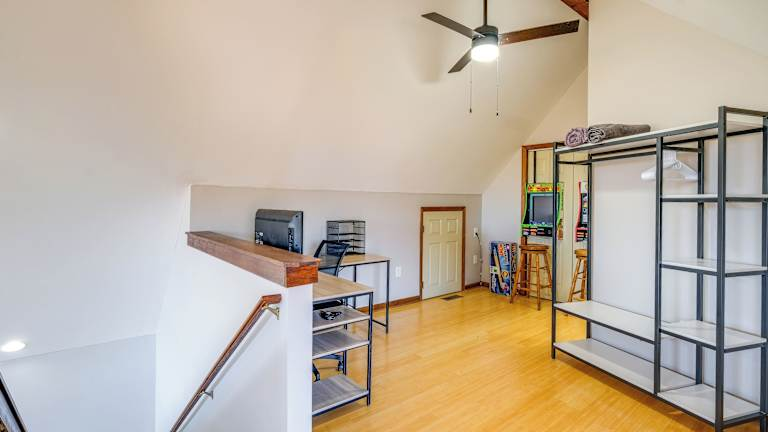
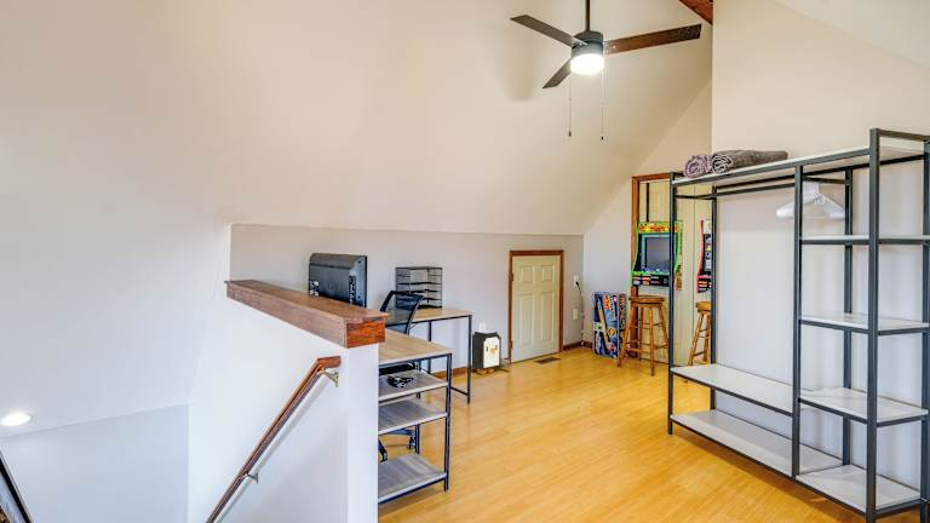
+ speaker [471,329,511,375]
